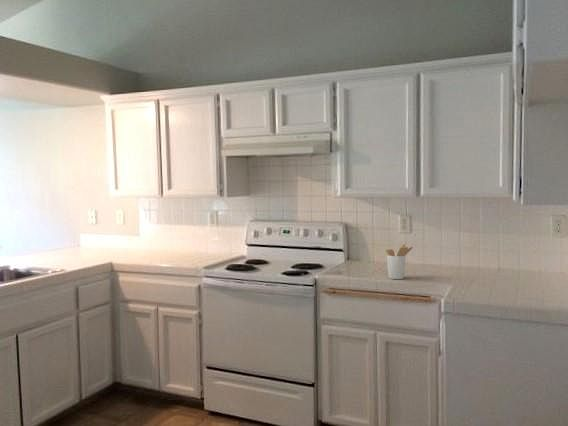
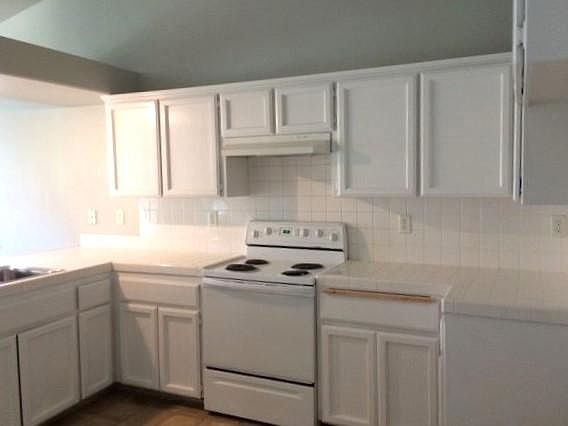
- utensil holder [385,242,414,280]
